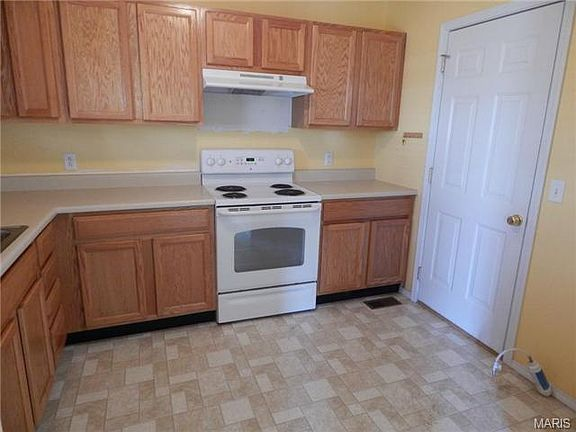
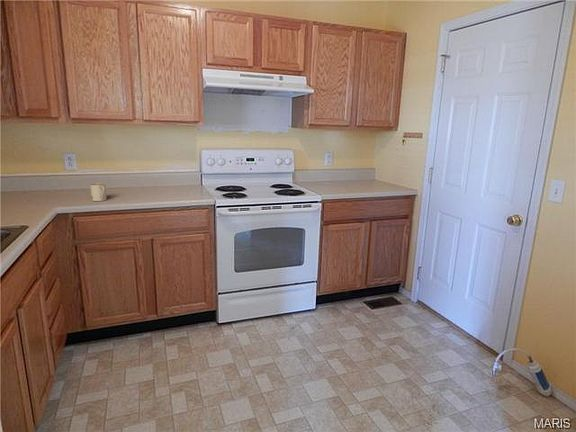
+ mug [89,182,108,202]
